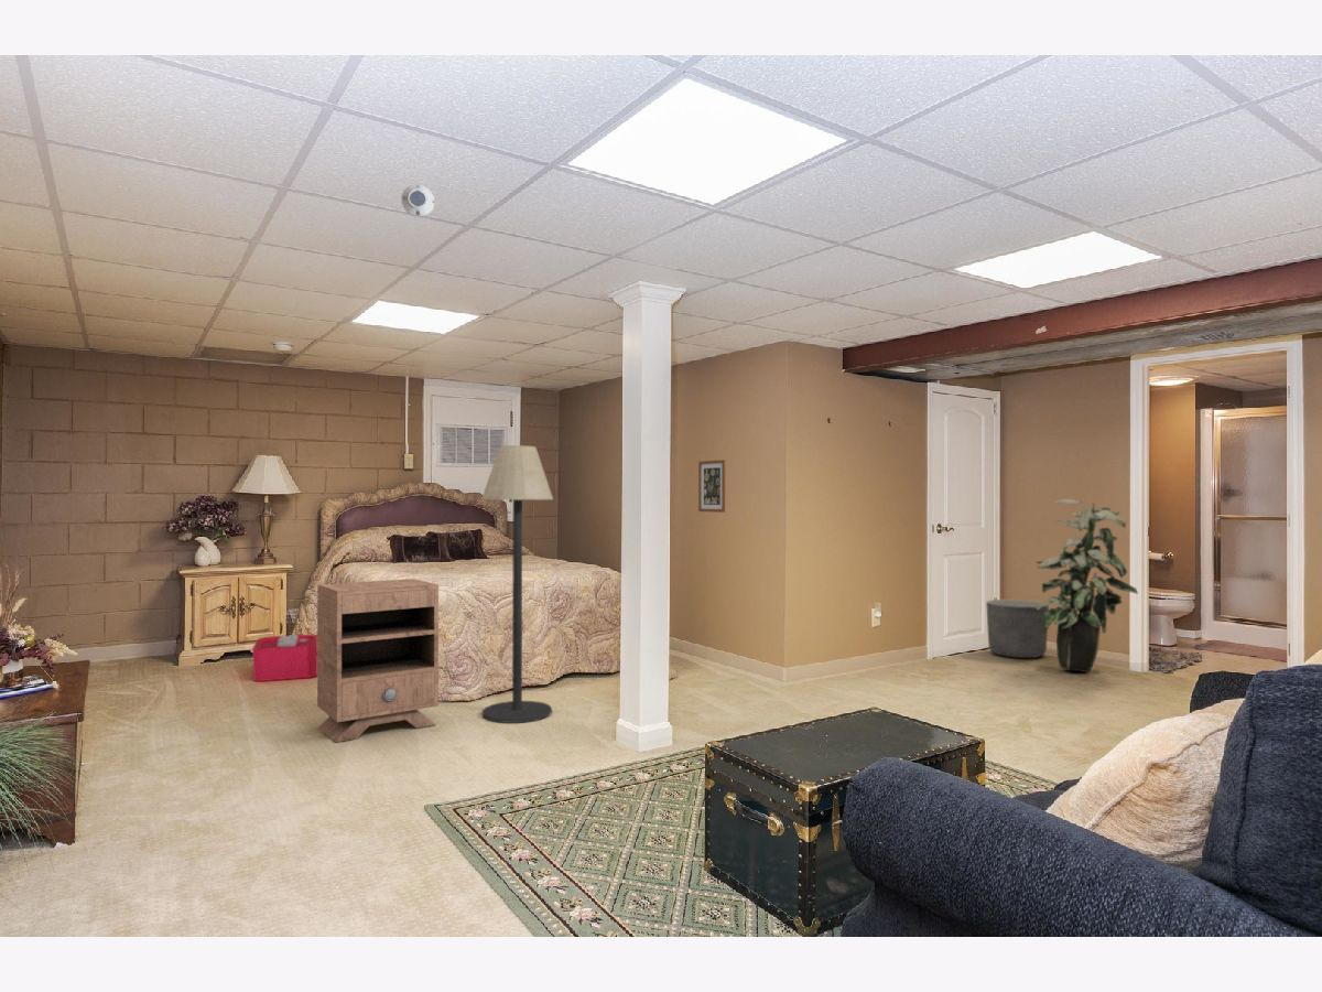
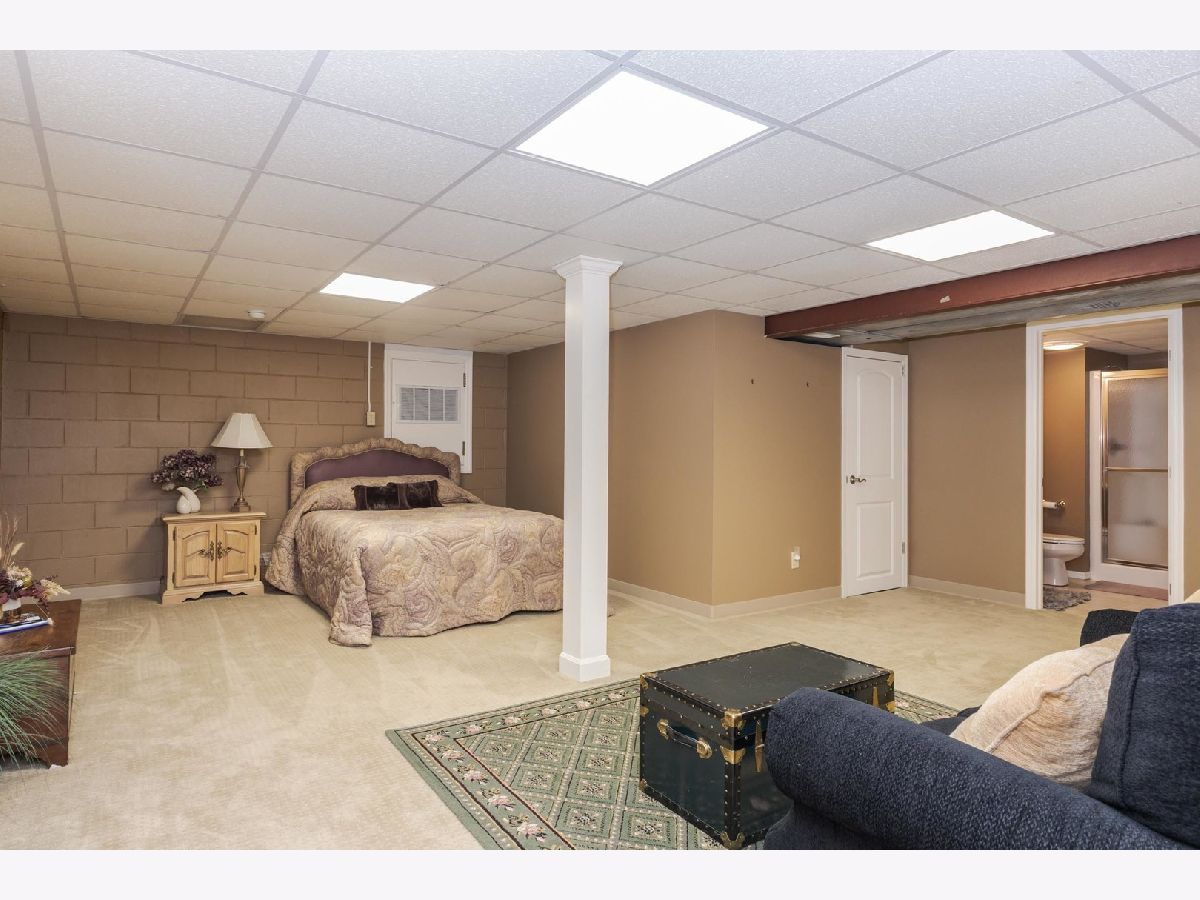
- planter [985,599,1050,659]
- indoor plant [1034,498,1139,673]
- nightstand [316,578,440,744]
- wall art [697,459,726,514]
- floor lamp [480,444,554,724]
- smoke detector [401,183,435,218]
- storage bin [251,634,317,682]
